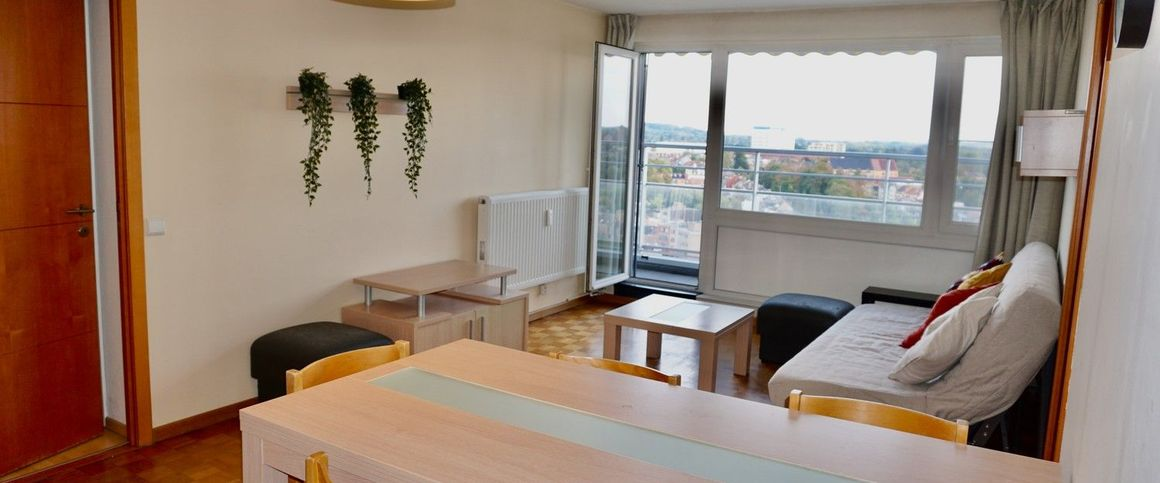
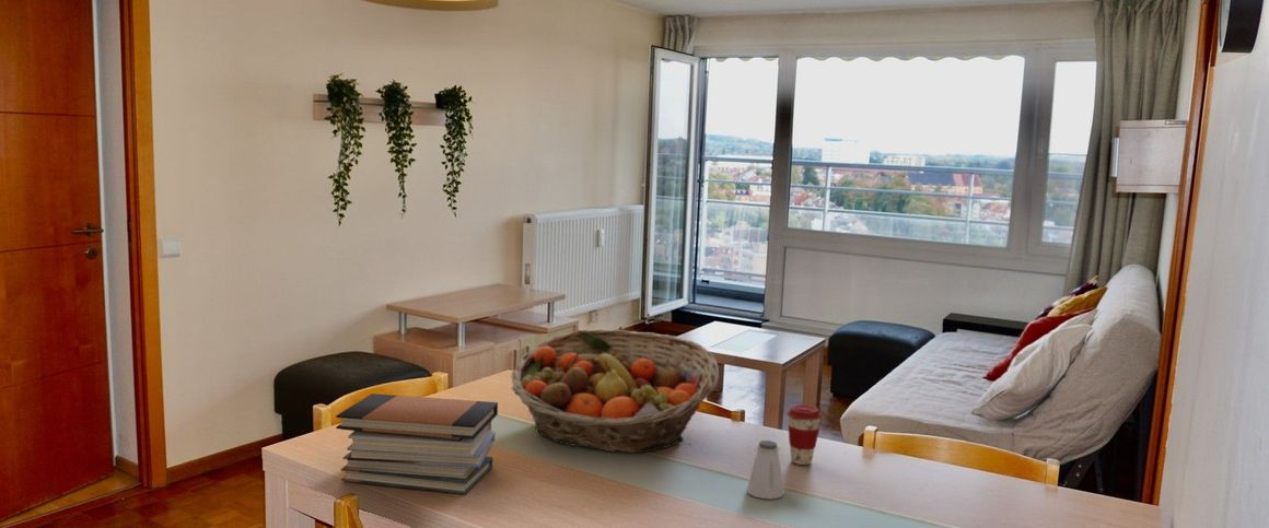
+ saltshaker [746,439,785,500]
+ coffee cup [787,403,823,466]
+ fruit basket [510,329,720,454]
+ book stack [335,392,499,495]
